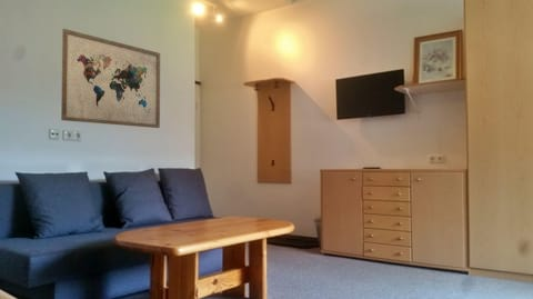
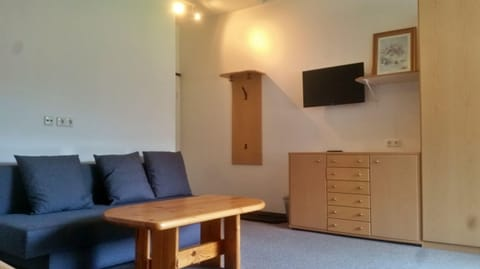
- wall art [60,28,161,129]
